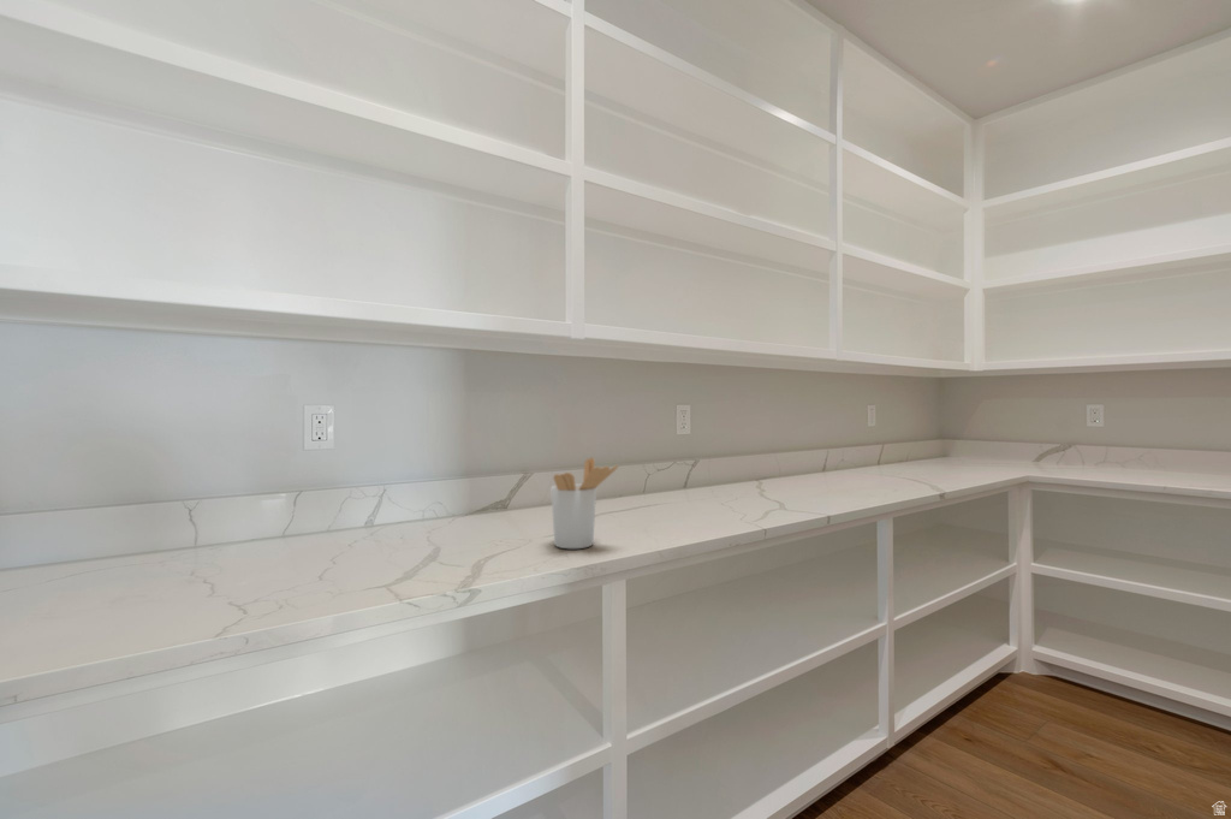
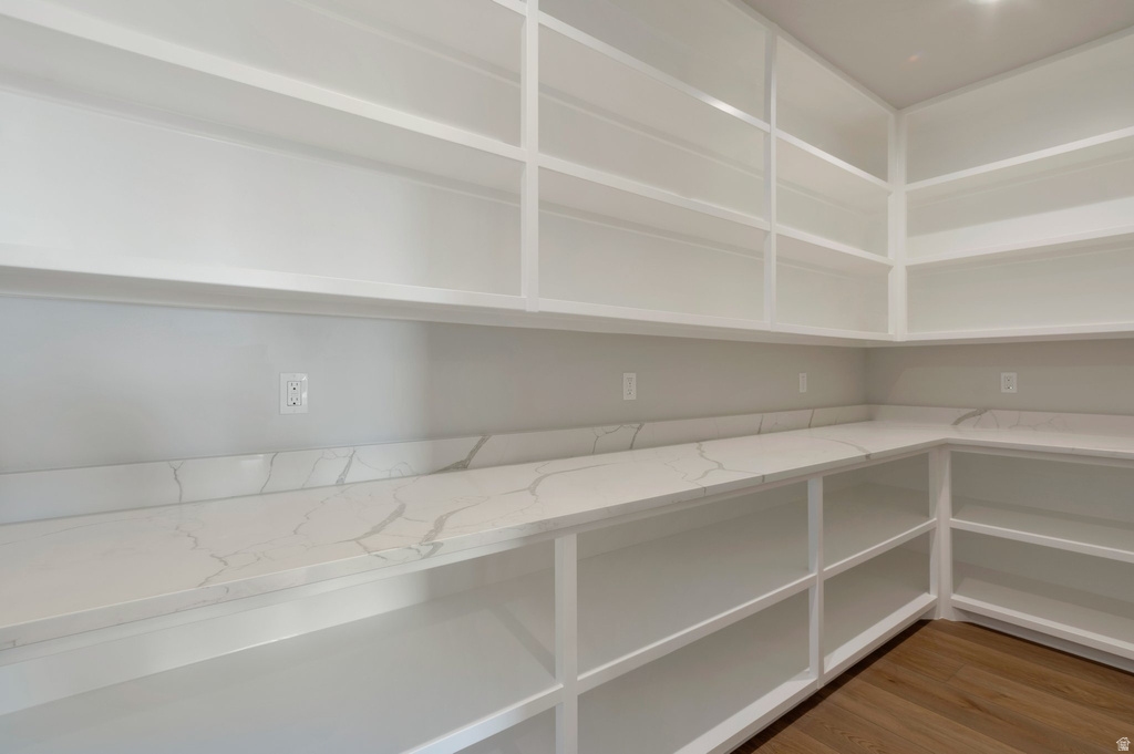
- utensil holder [549,456,619,550]
